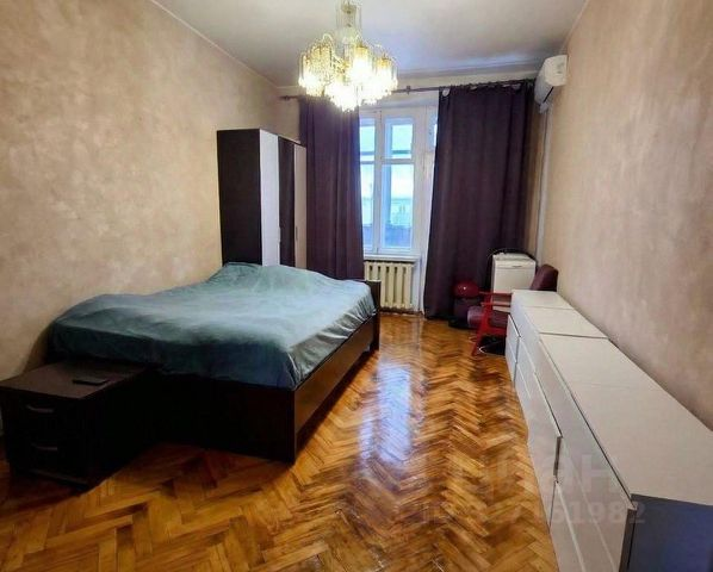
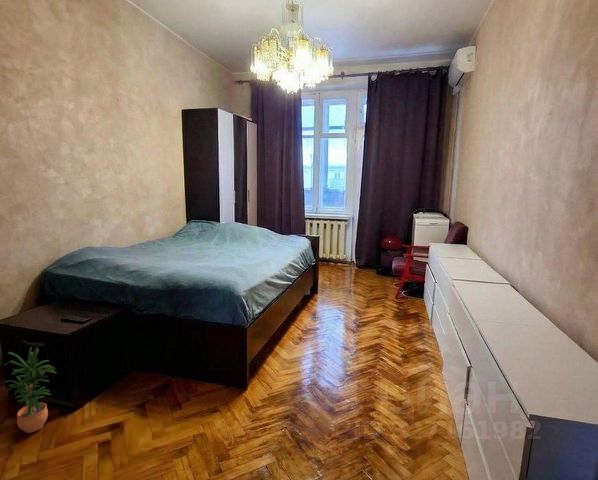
+ potted plant [3,346,58,434]
